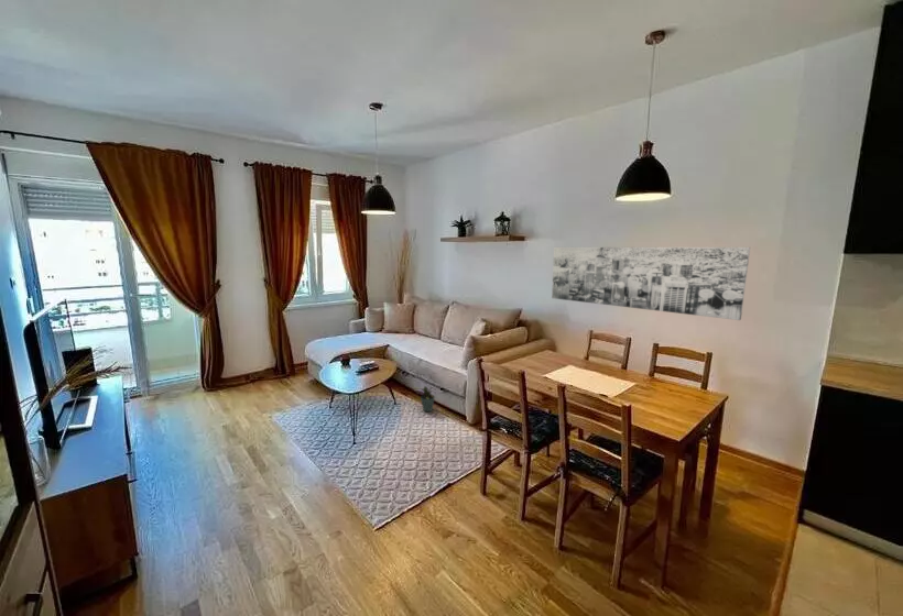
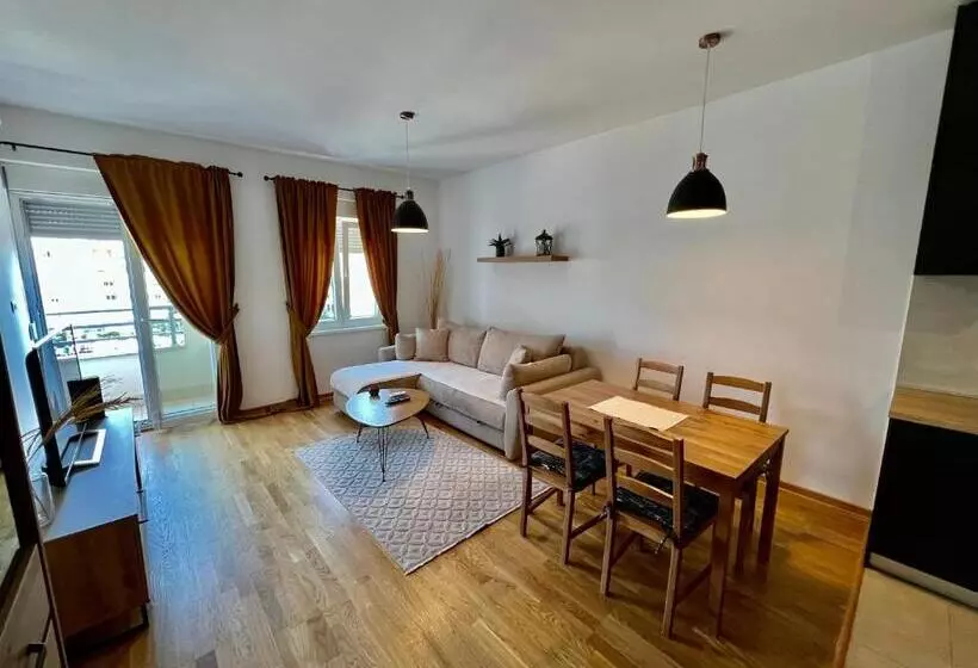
- potted plant [414,385,435,413]
- wall art [551,246,751,321]
